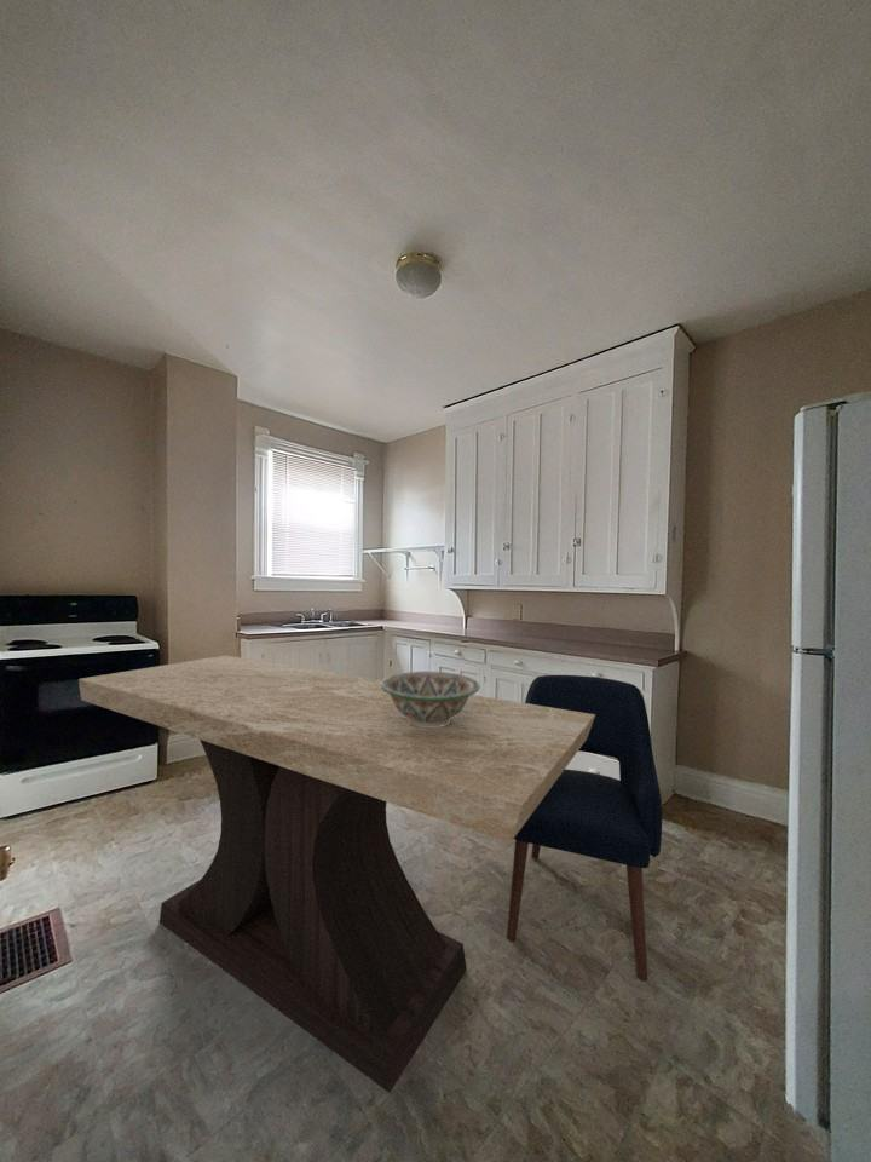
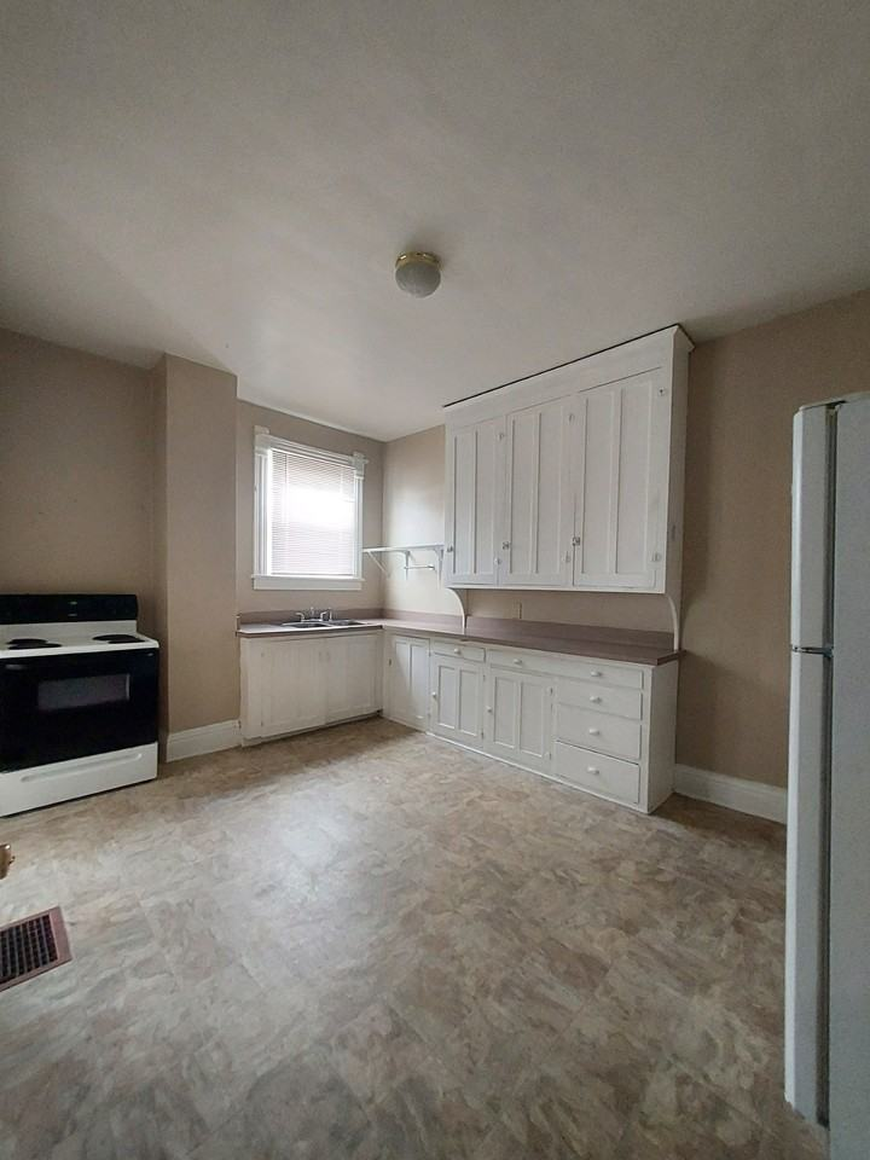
- chair [506,674,663,983]
- table [77,655,595,1094]
- decorative bowl [380,671,481,727]
